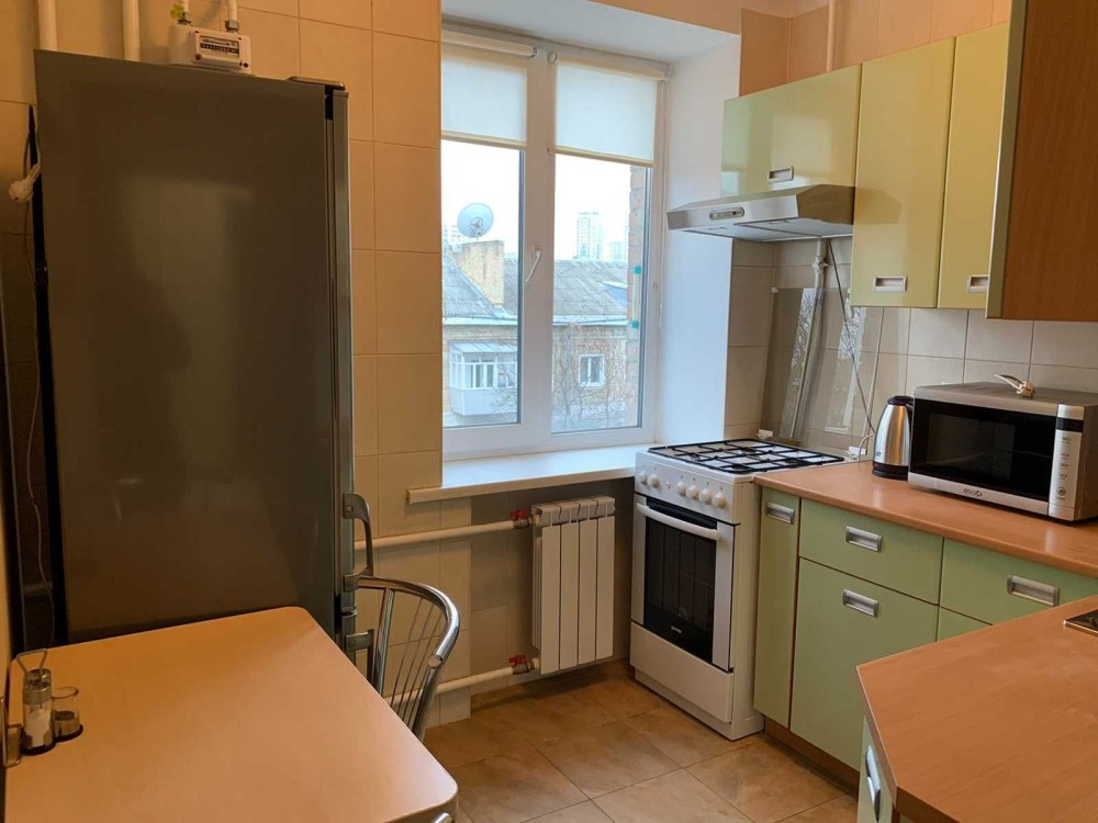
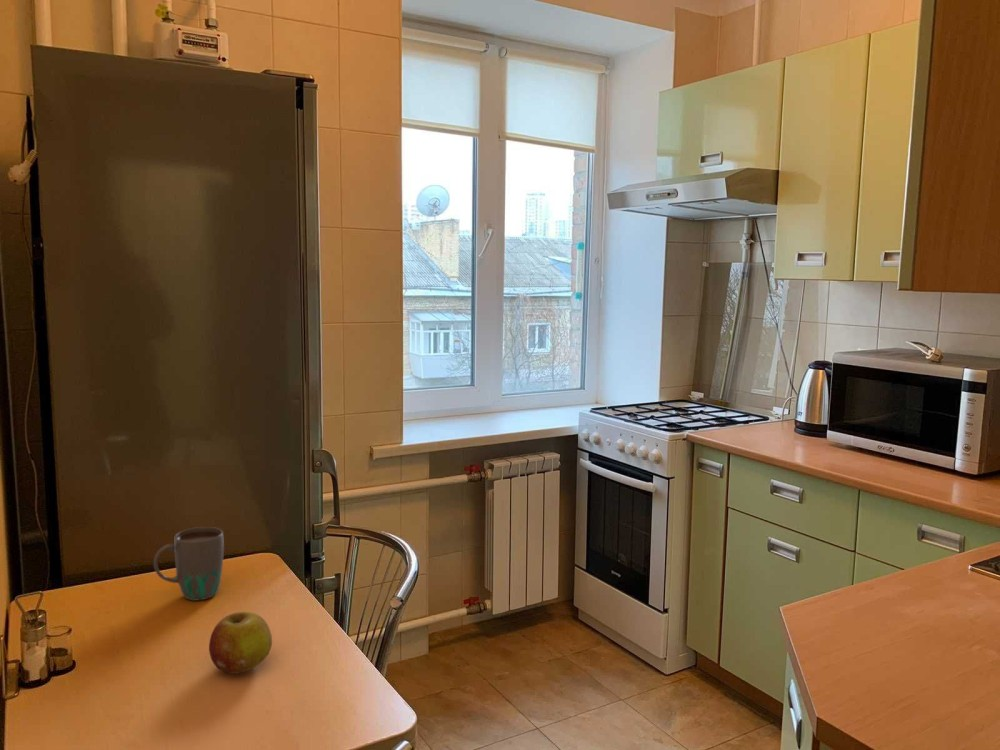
+ fruit [208,611,273,675]
+ mug [153,526,225,601]
